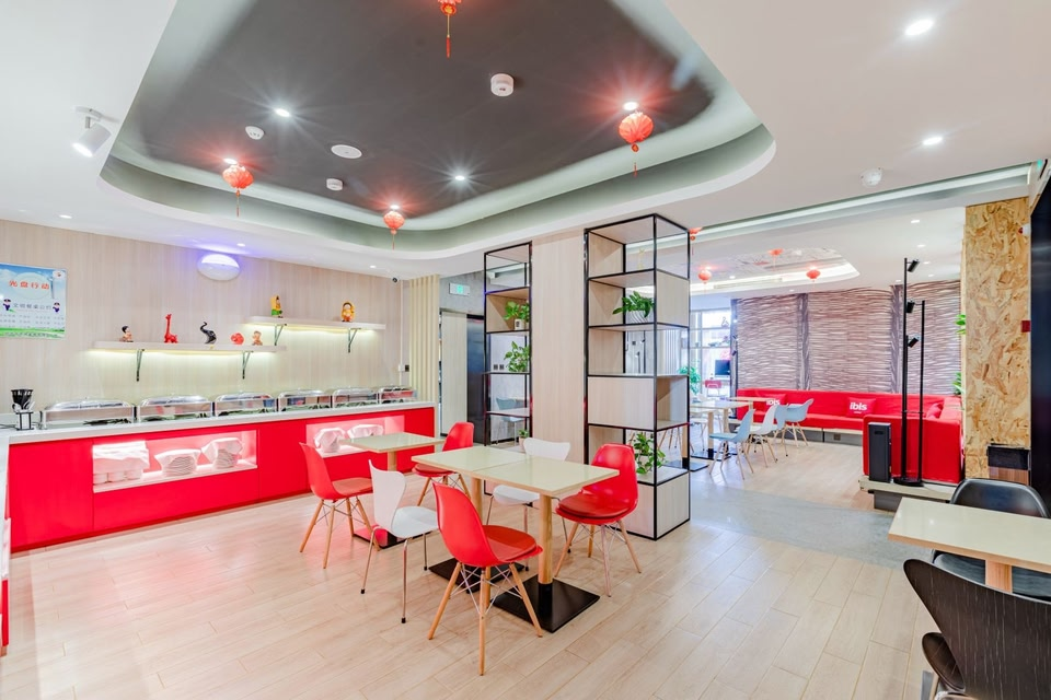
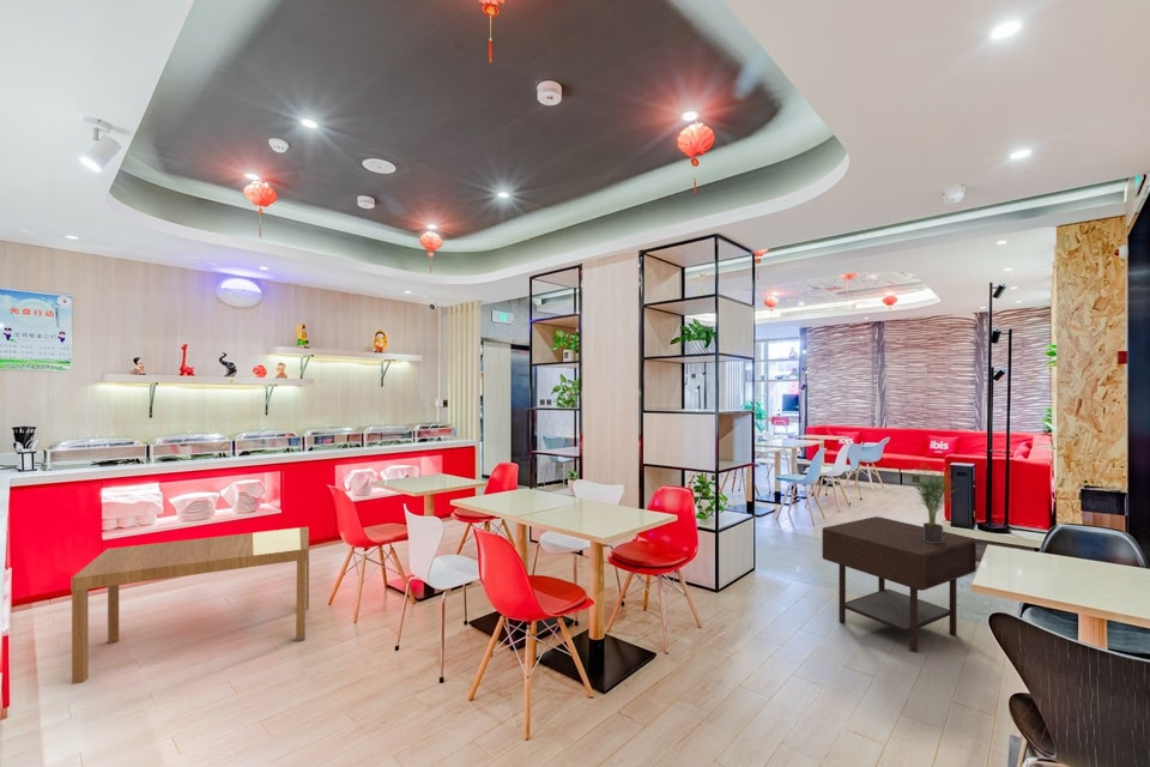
+ dining table [69,526,310,686]
+ side table [821,515,978,654]
+ potted plant [906,461,958,543]
